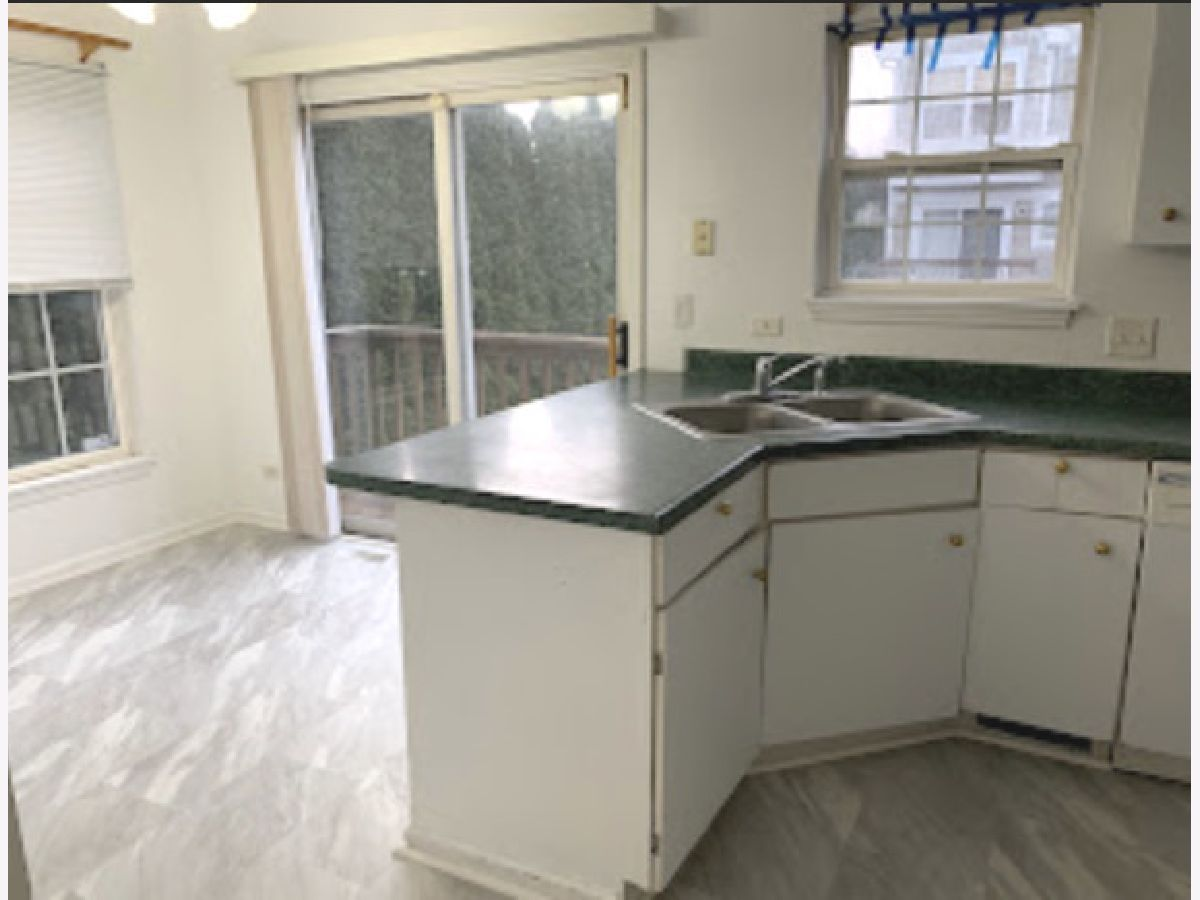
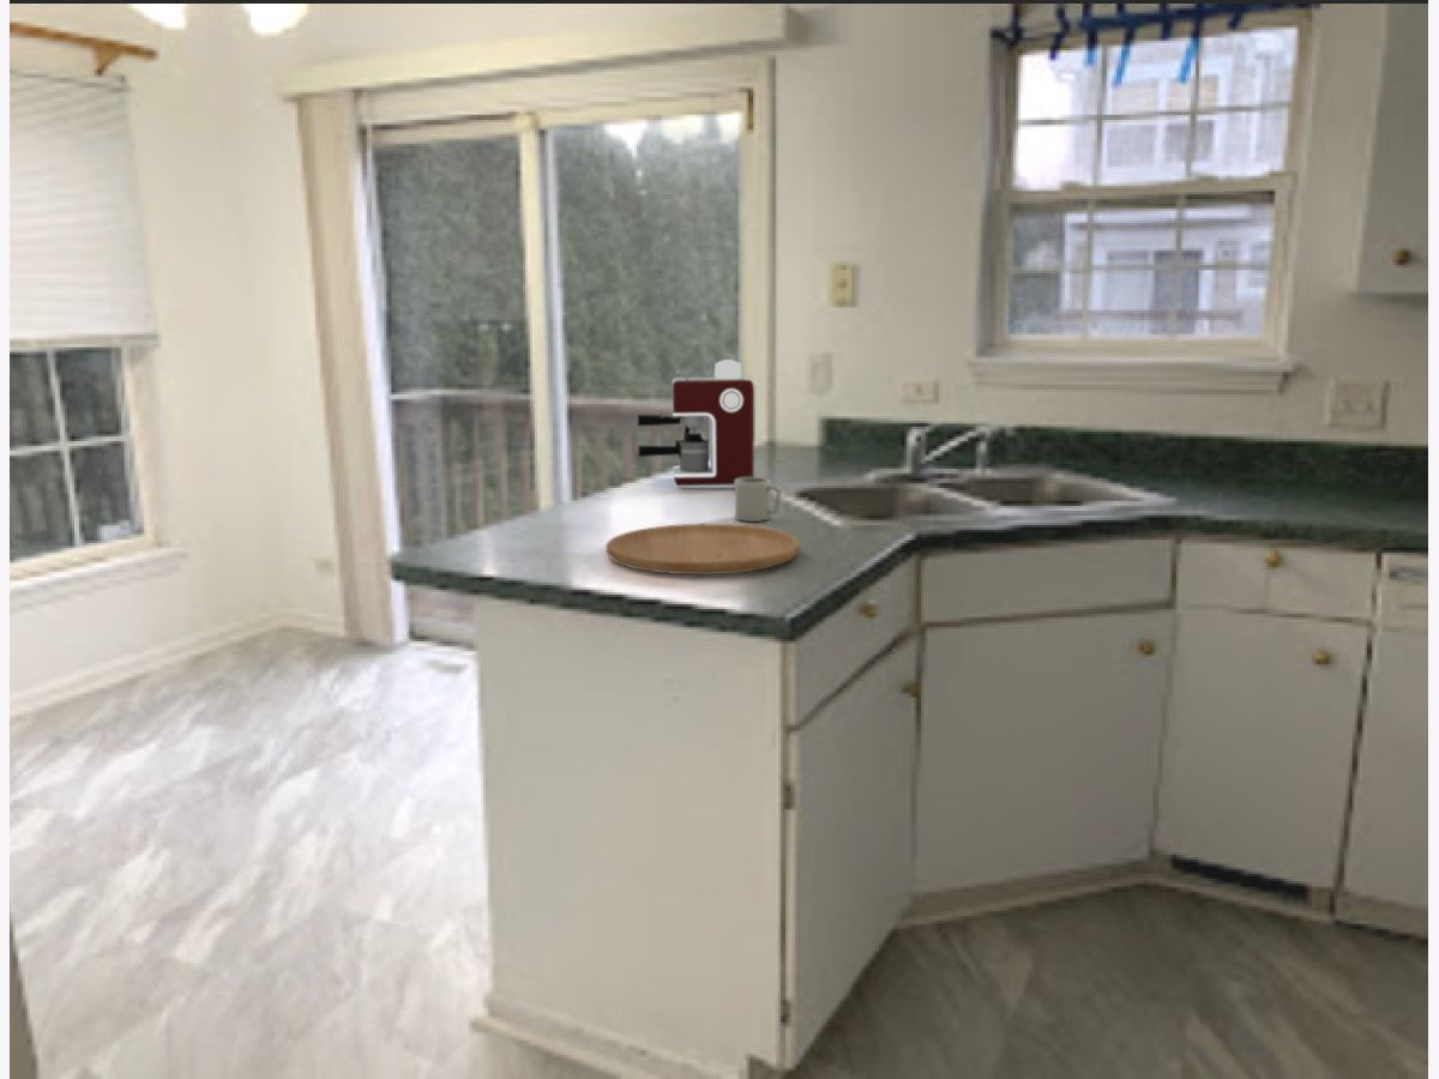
+ cutting board [604,523,801,575]
+ cup [734,476,783,523]
+ coffee maker [636,358,755,487]
